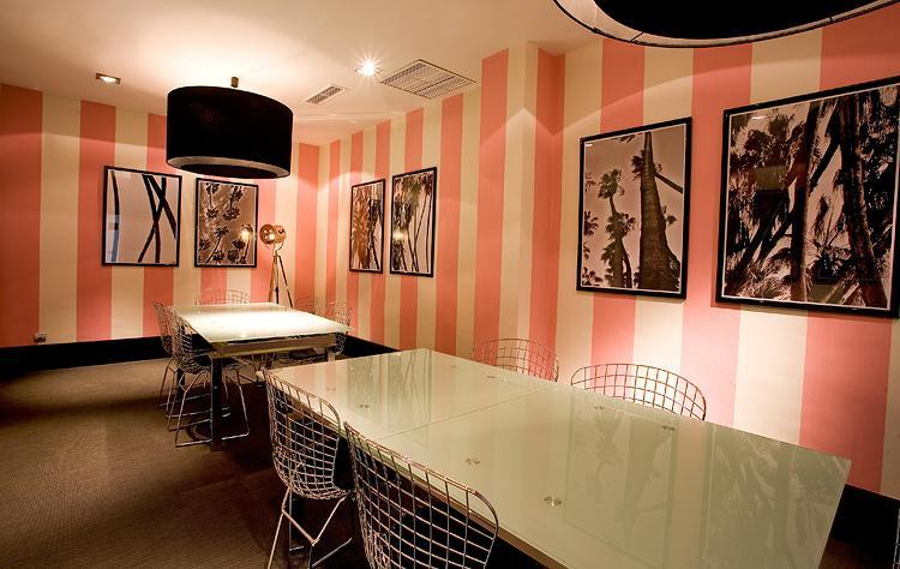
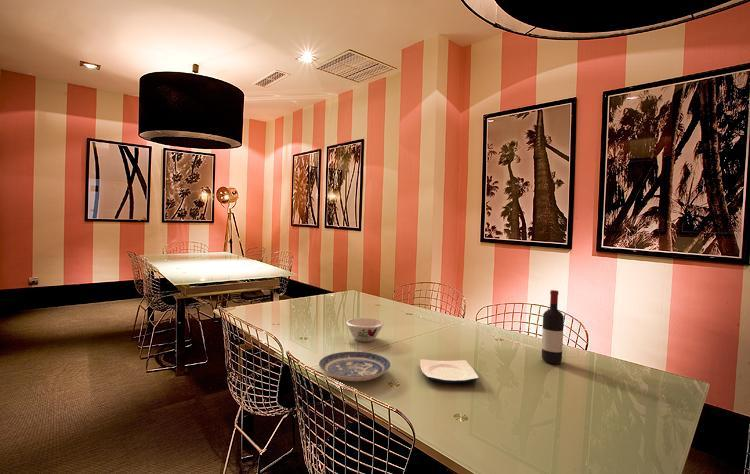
+ wine bottle [541,289,565,365]
+ plate [318,351,391,382]
+ plate [419,358,480,384]
+ bowl [346,317,384,343]
